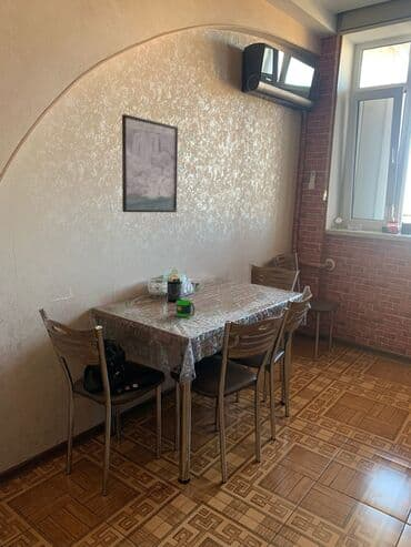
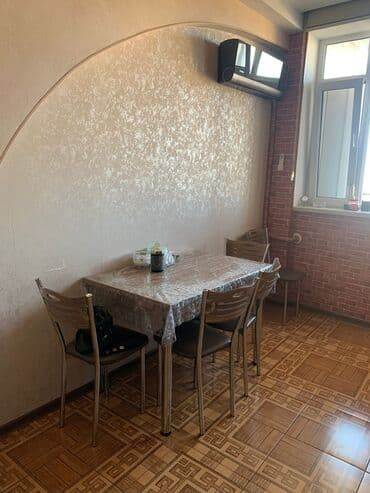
- mug [176,298,196,318]
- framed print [121,113,179,213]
